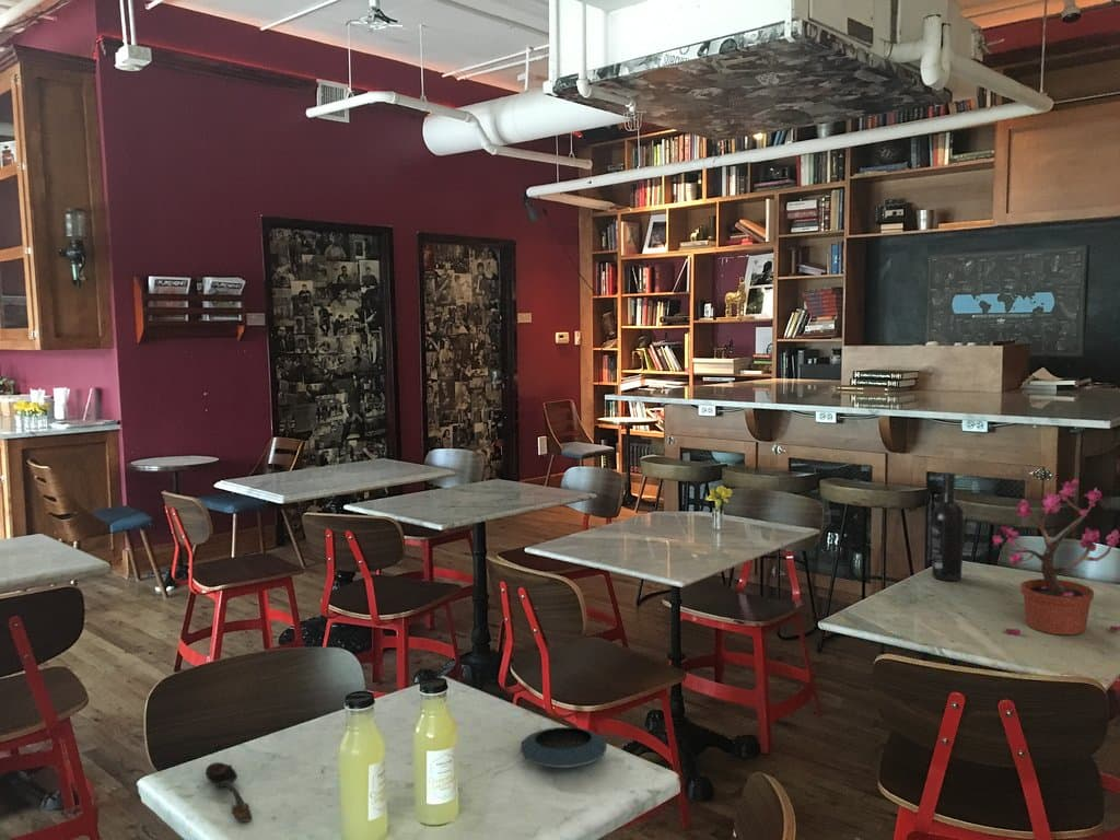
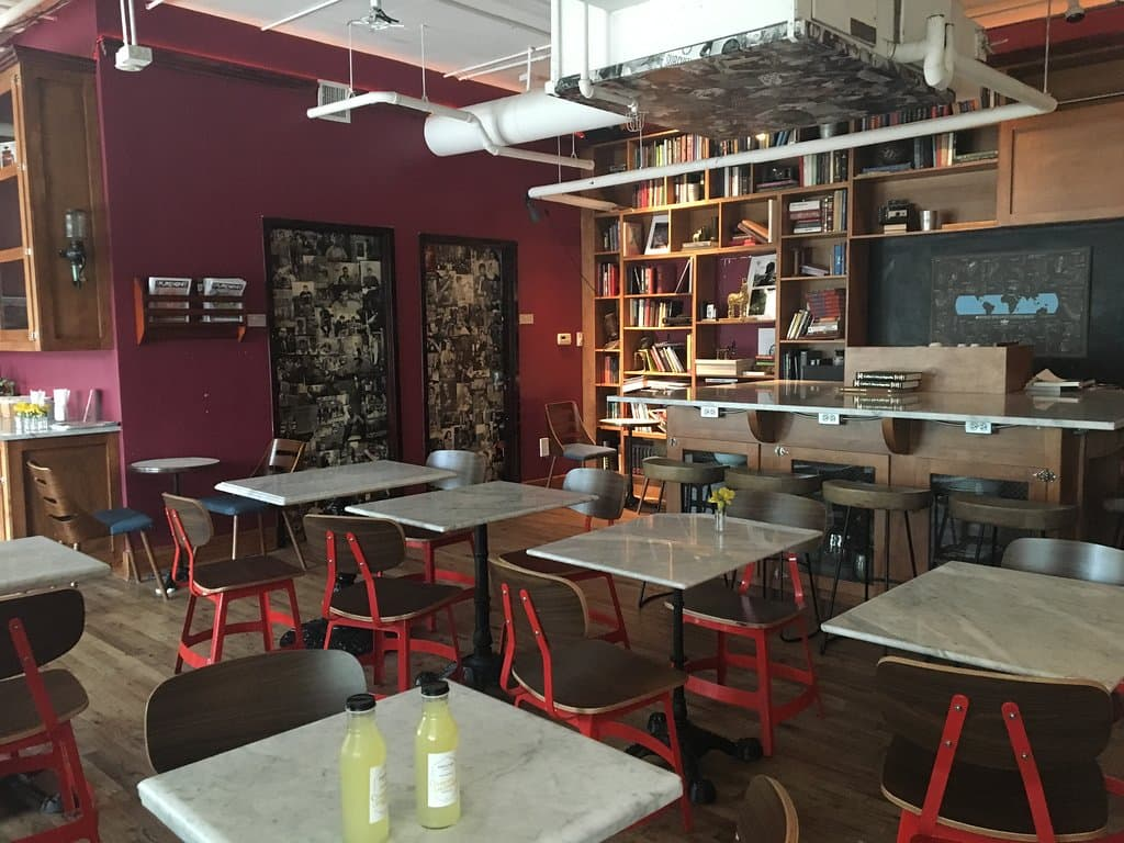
- spoon [205,761,254,824]
- wine bottle [931,471,966,582]
- saucer [520,726,608,769]
- potted plant [992,478,1120,635]
